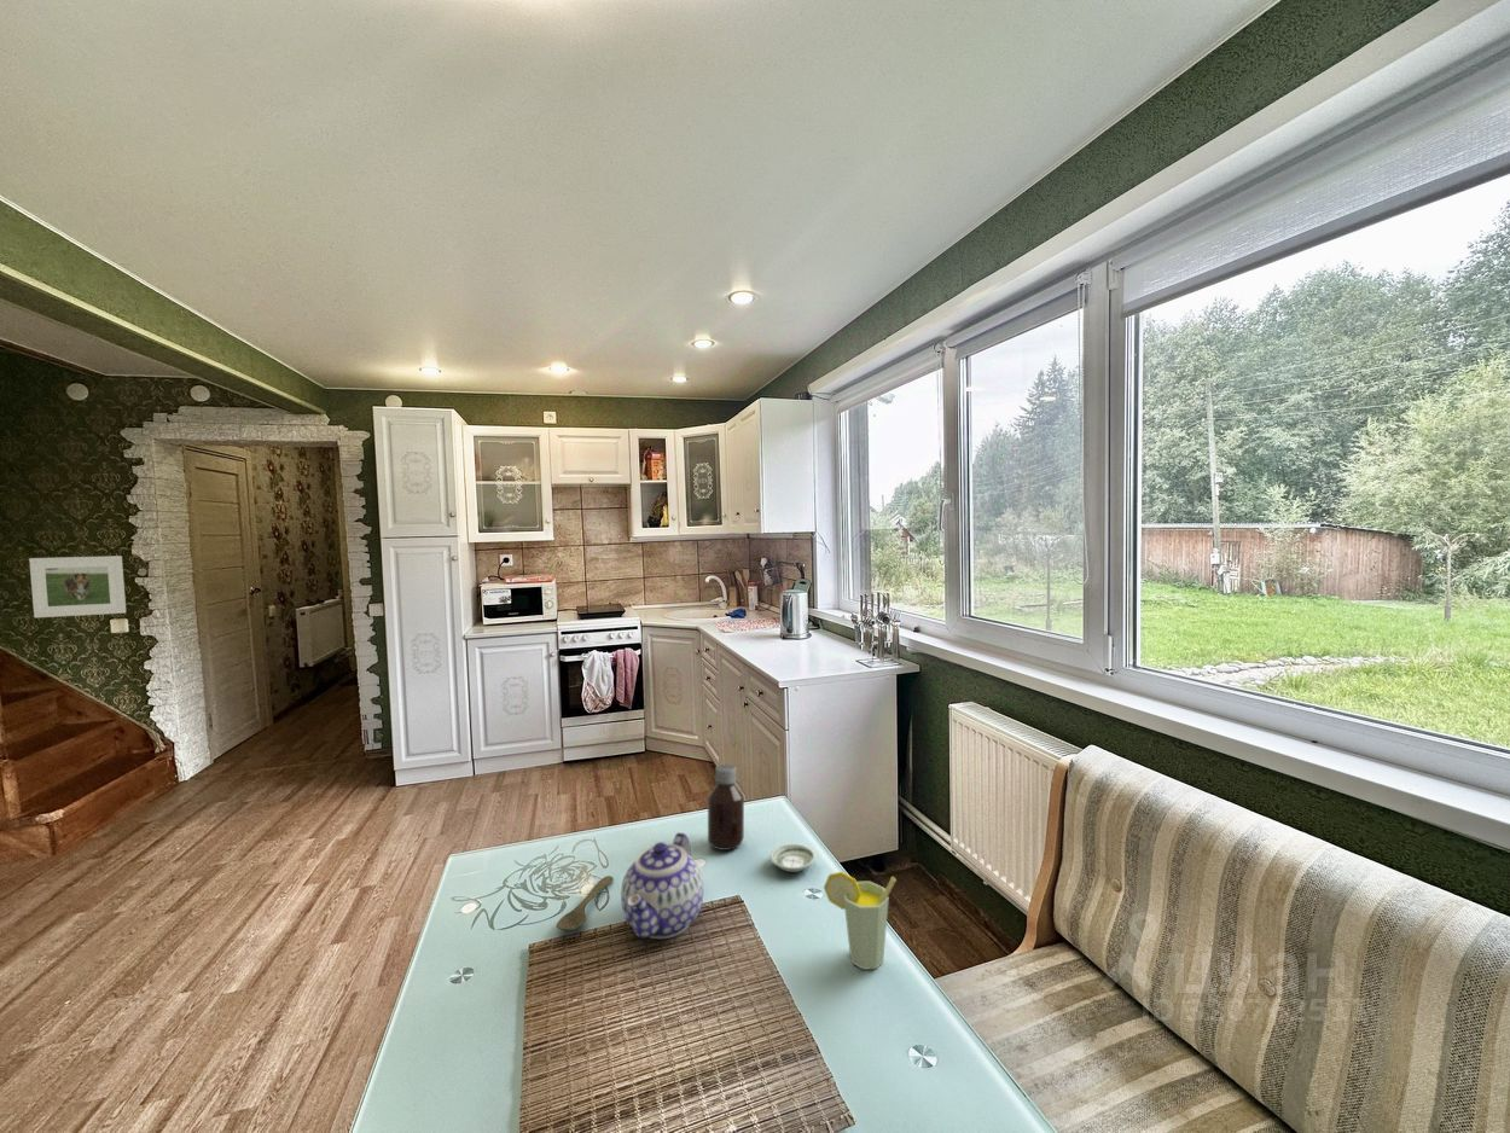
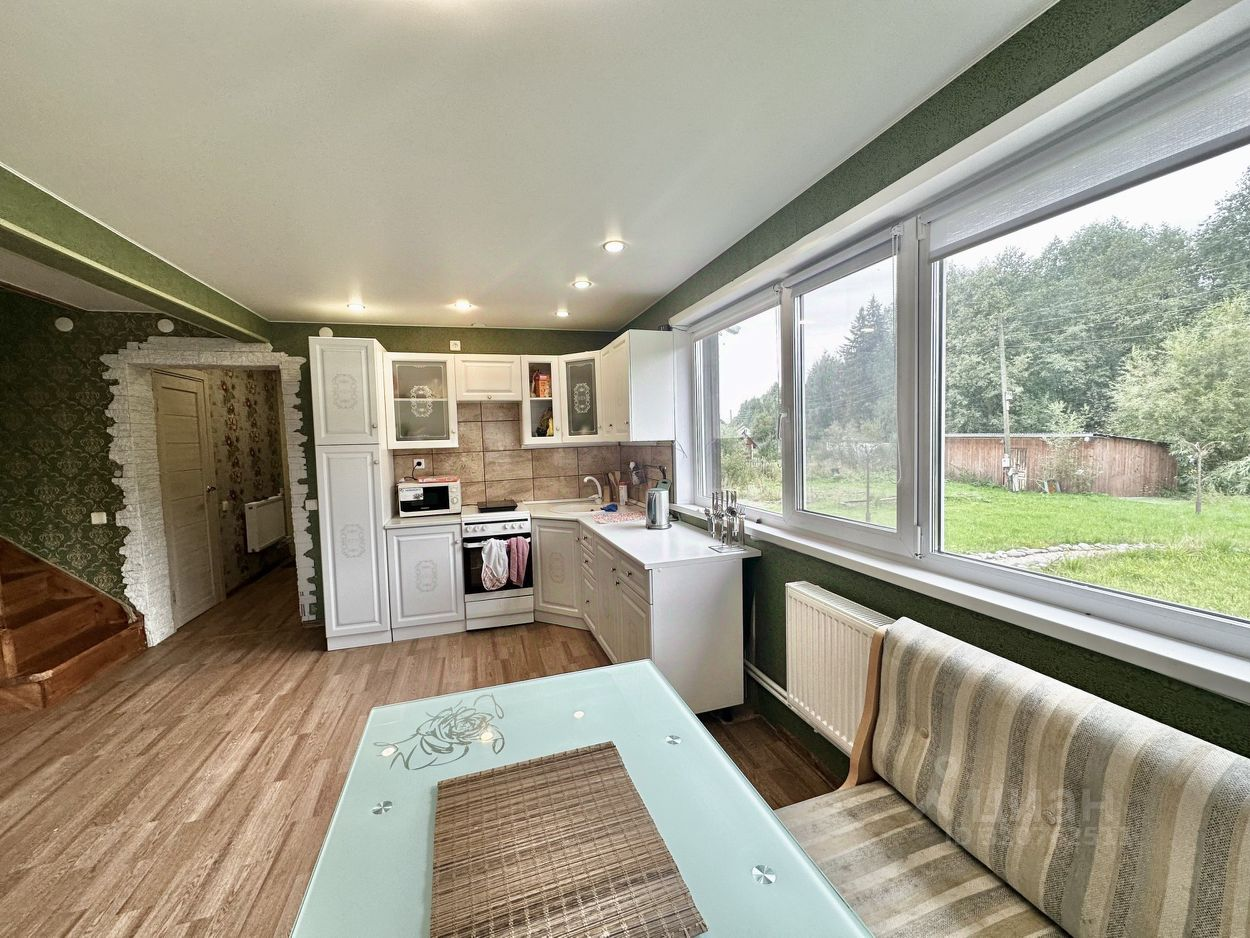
- spoon [556,875,614,932]
- saucer [769,843,817,873]
- teapot [620,831,704,940]
- cup [823,871,898,970]
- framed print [28,554,127,618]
- bottle [707,763,745,852]
